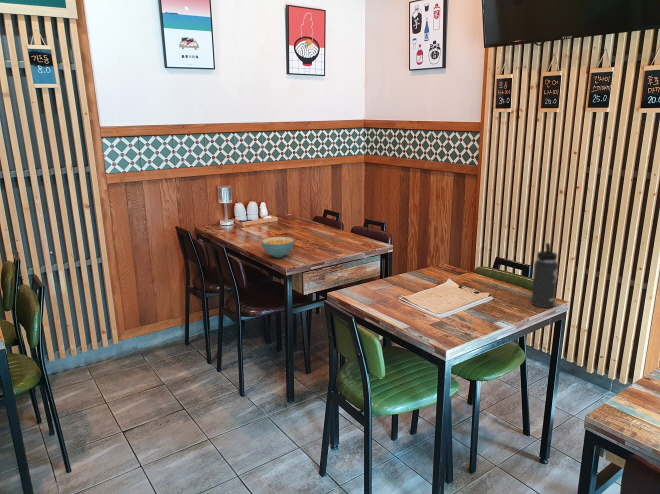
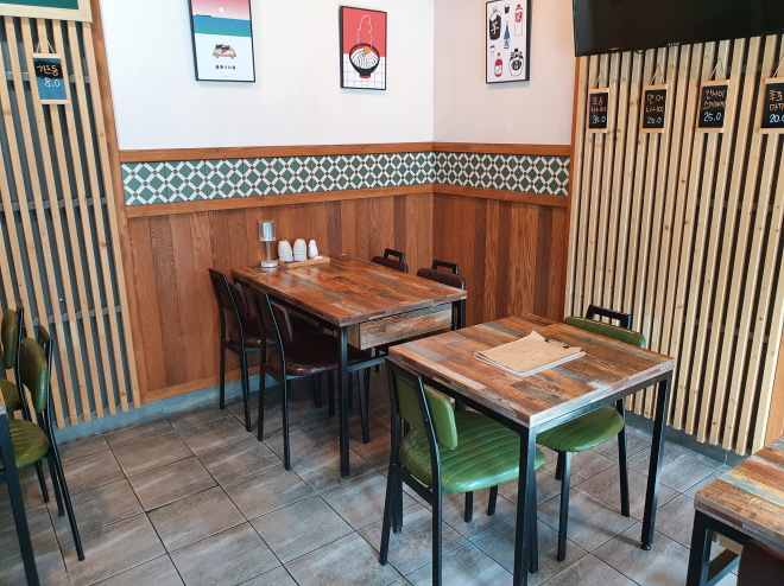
- thermos bottle [530,242,559,309]
- cereal bowl [260,236,295,258]
